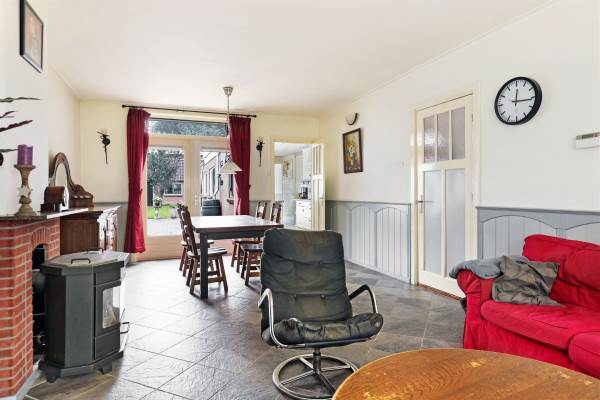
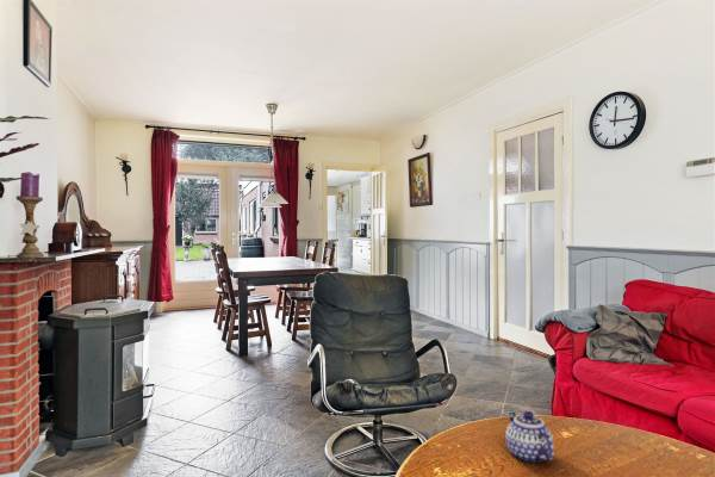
+ teapot [504,409,555,464]
